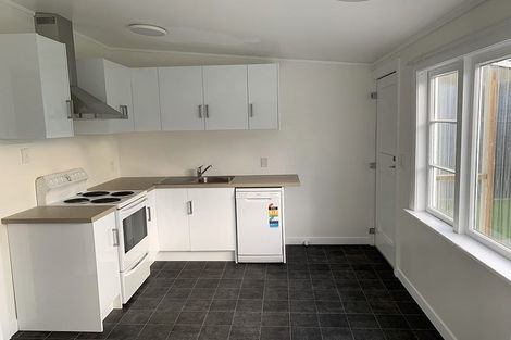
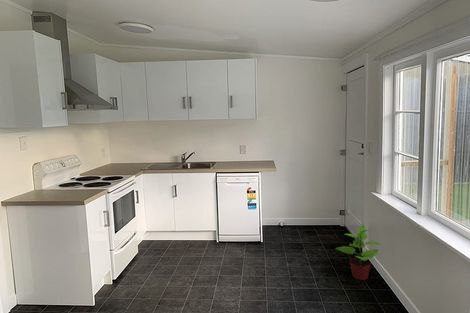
+ potted plant [334,224,381,281]
